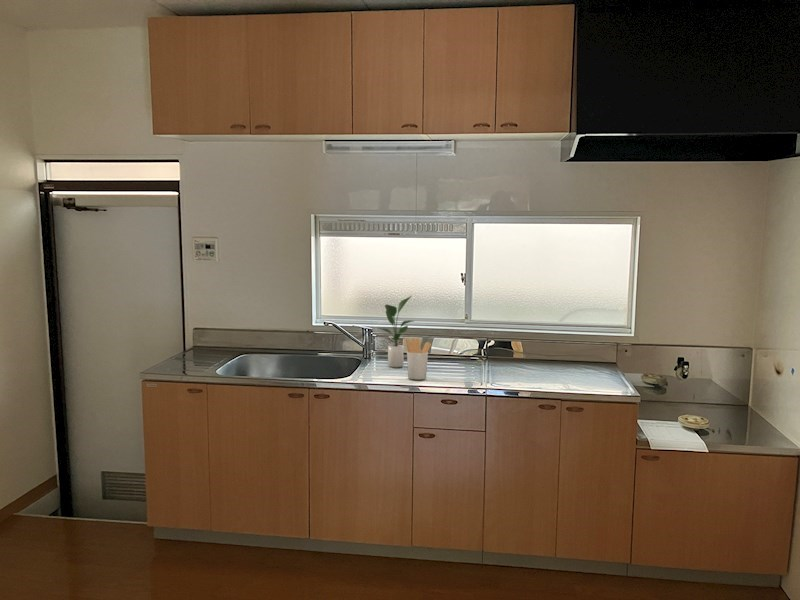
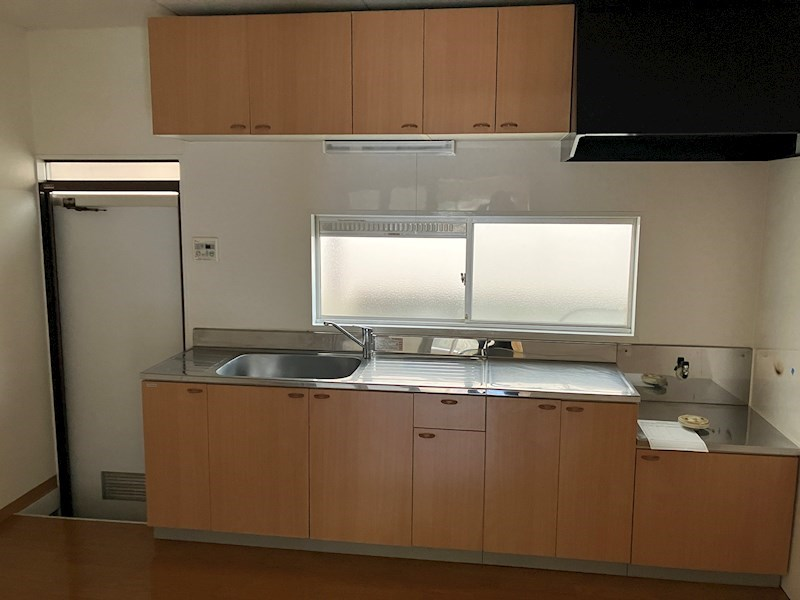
- utensil holder [404,337,432,380]
- potted plant [377,295,414,368]
